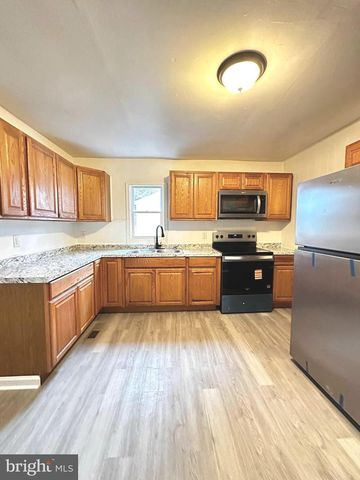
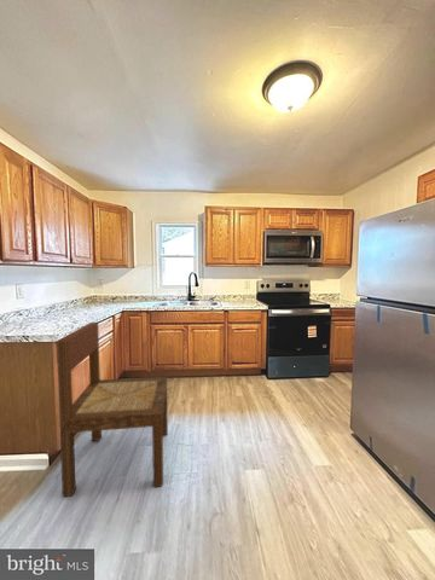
+ dining chair [56,321,169,498]
